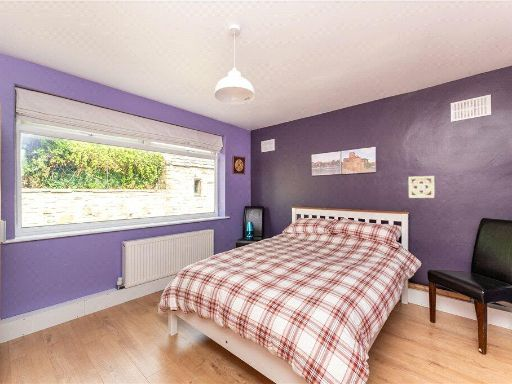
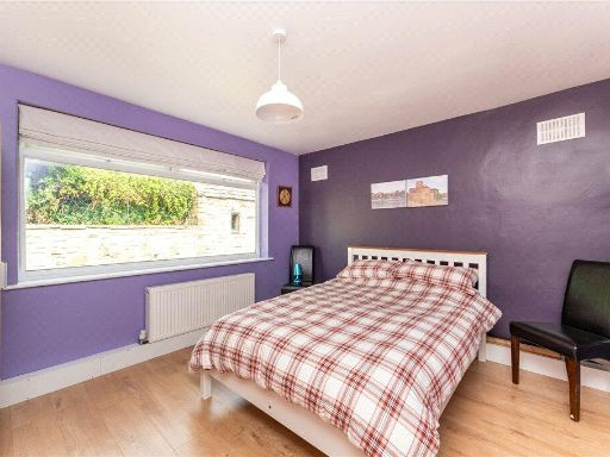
- wall ornament [408,175,436,199]
